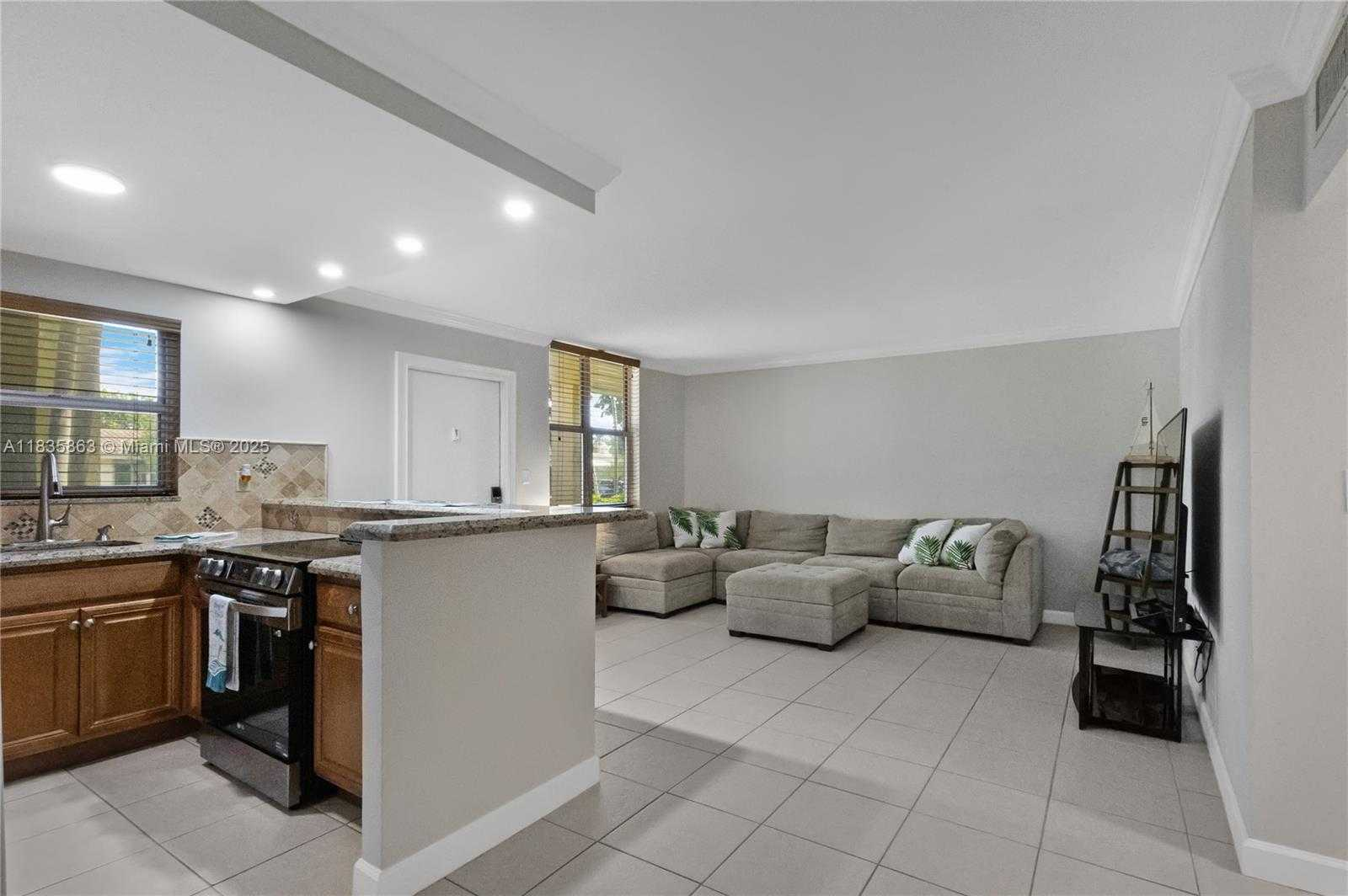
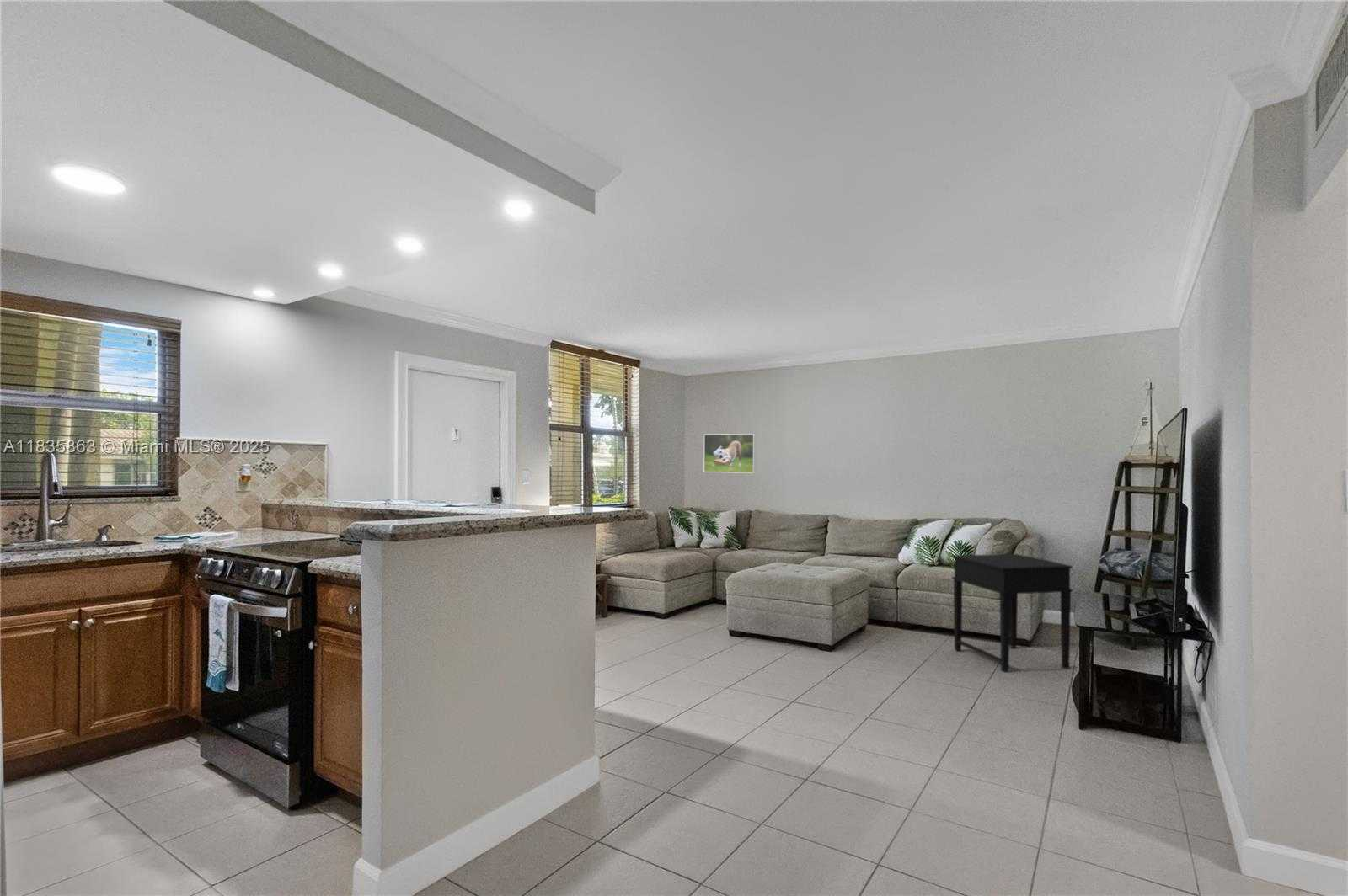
+ side table [951,553,1073,673]
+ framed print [703,433,756,474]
